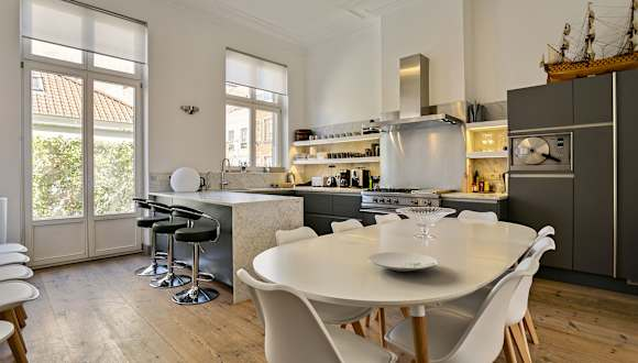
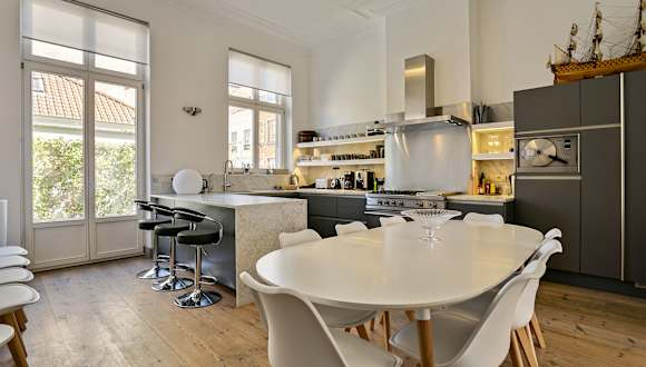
- plate [366,251,440,273]
